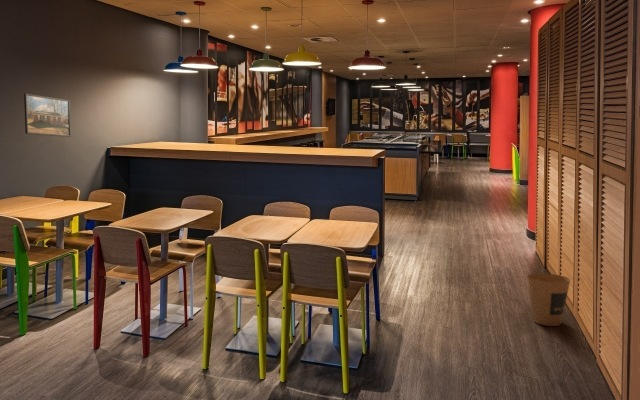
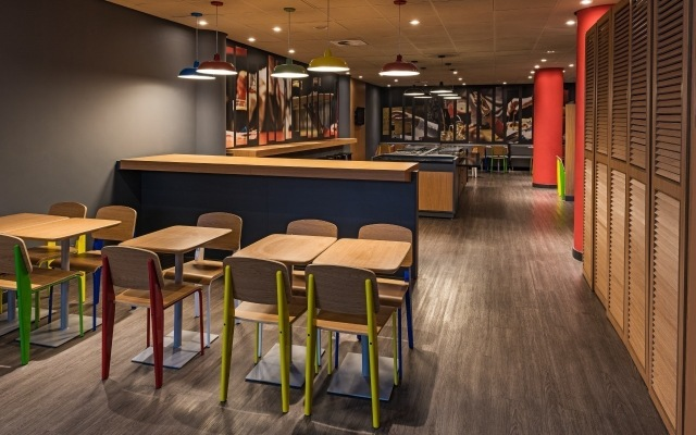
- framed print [23,93,72,138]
- trash can [526,273,571,327]
